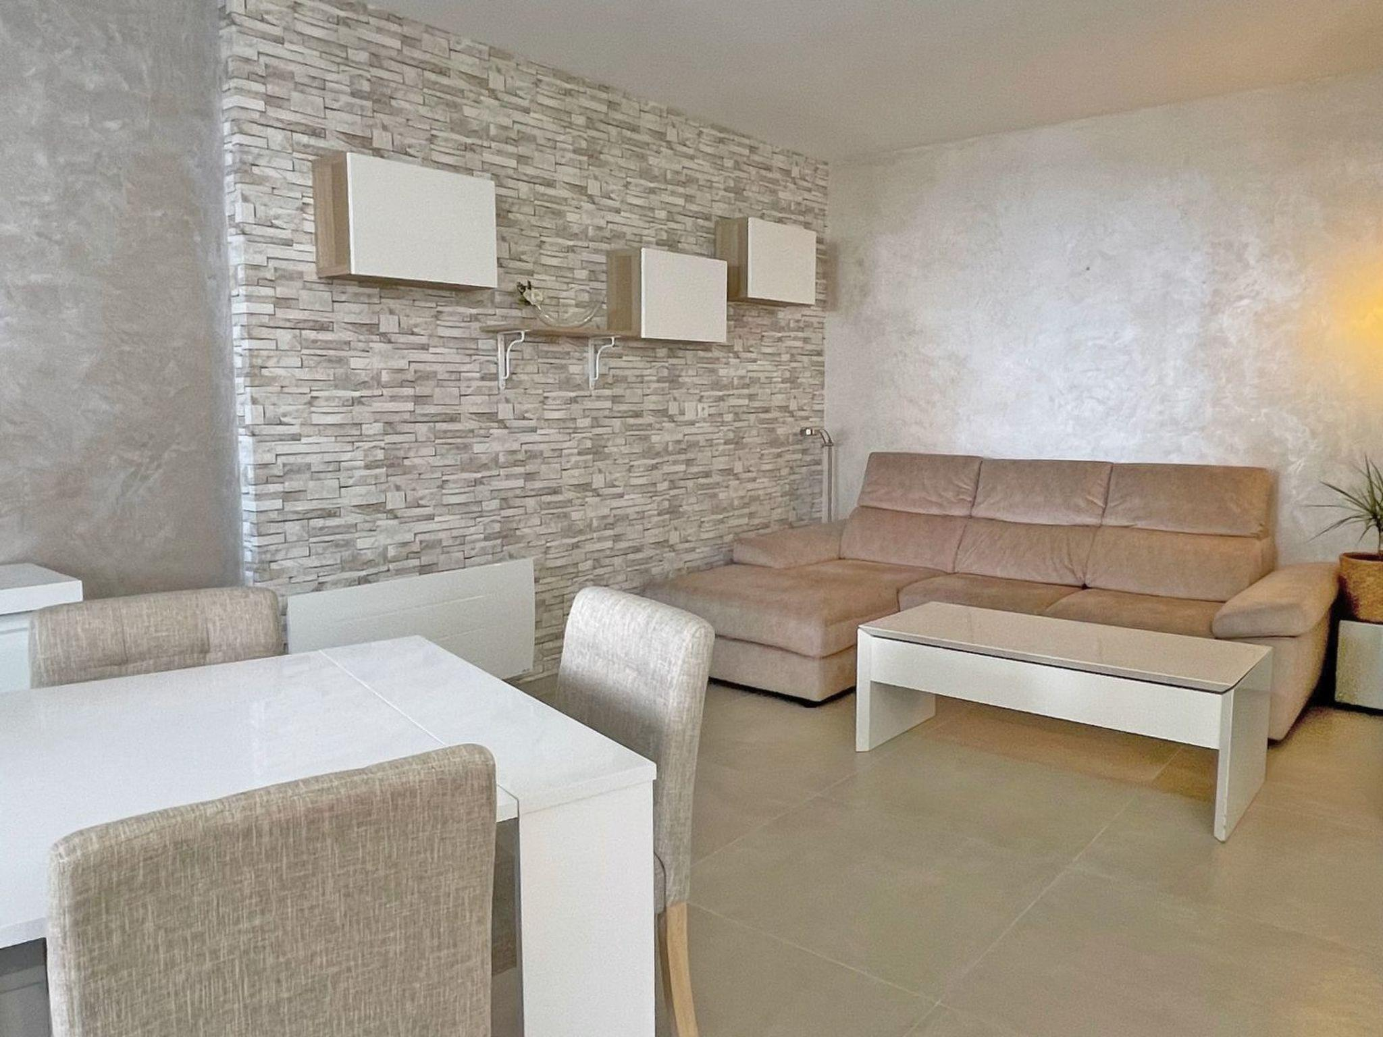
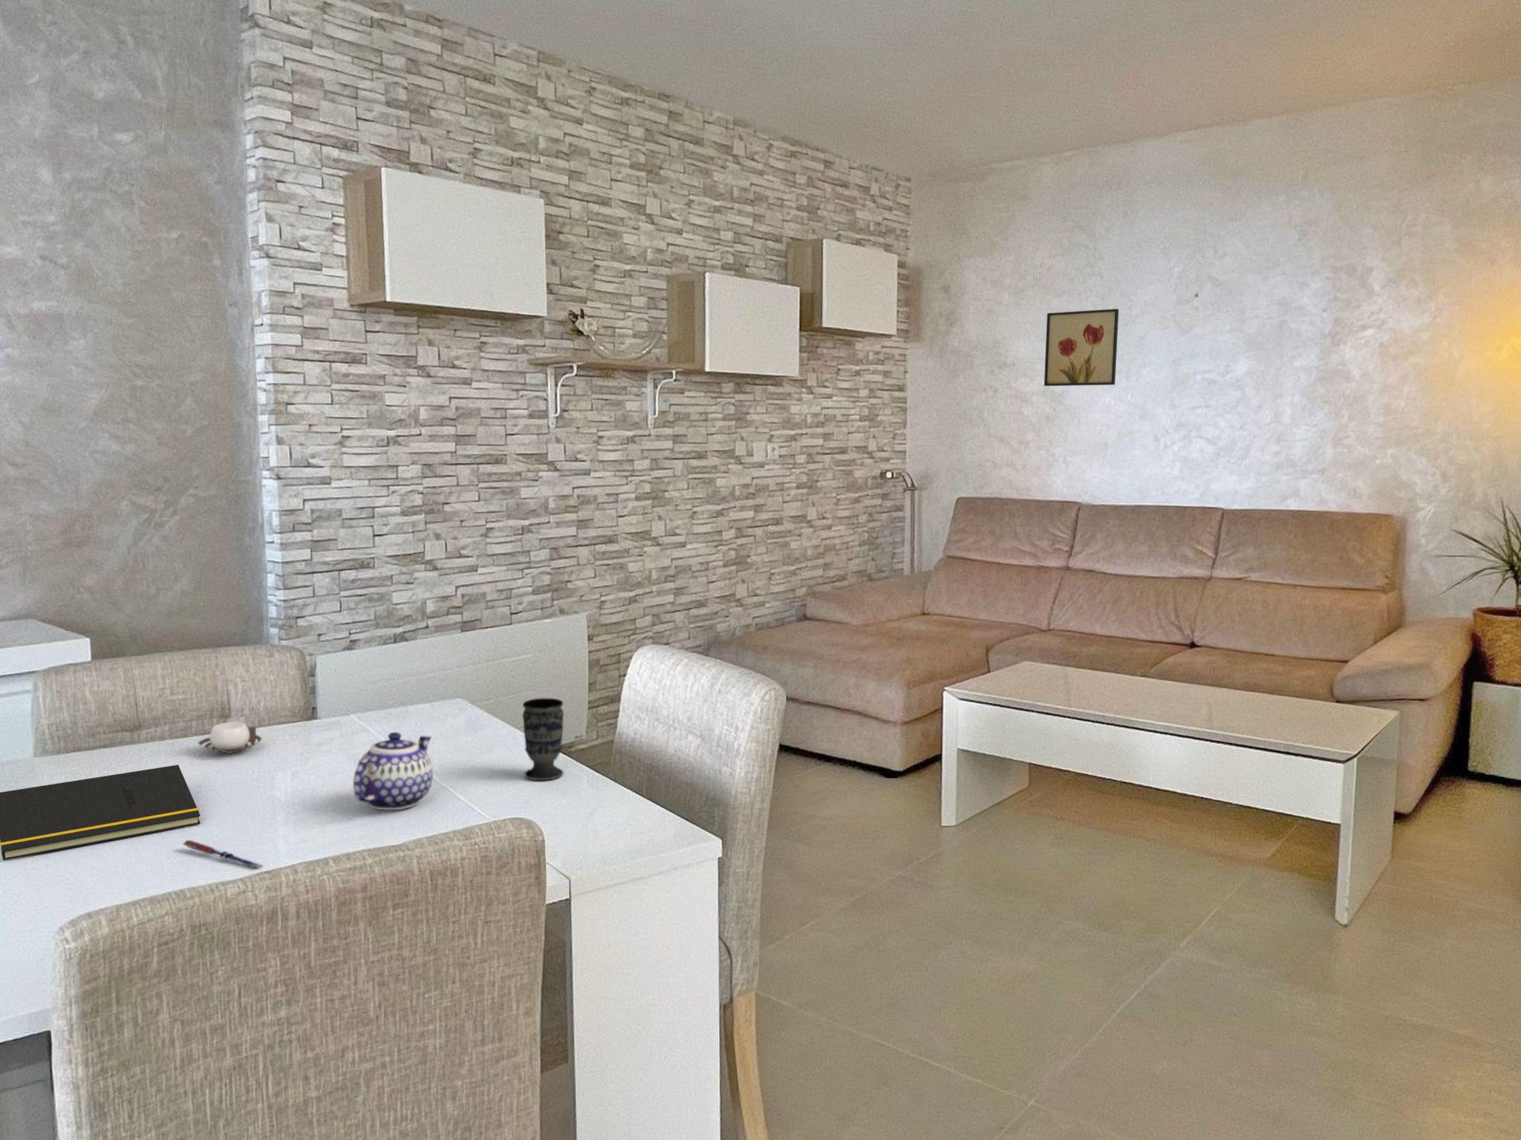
+ pen [182,839,265,869]
+ cup [521,698,564,781]
+ notepad [0,764,201,861]
+ wall art [1043,308,1120,387]
+ cup [196,721,262,754]
+ teapot [353,730,434,811]
